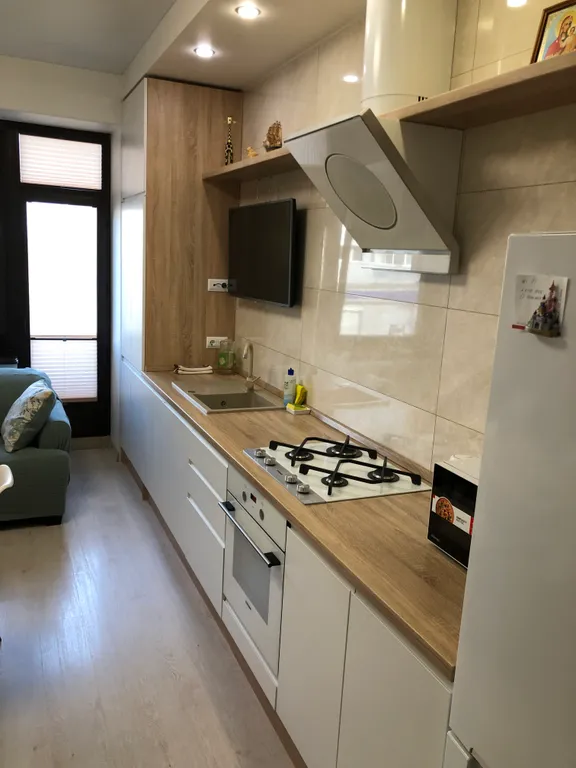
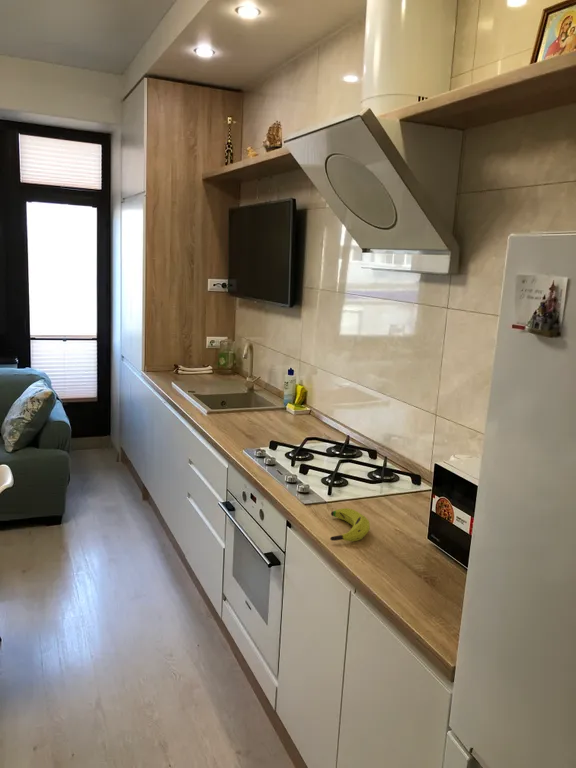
+ banana [329,507,371,542]
